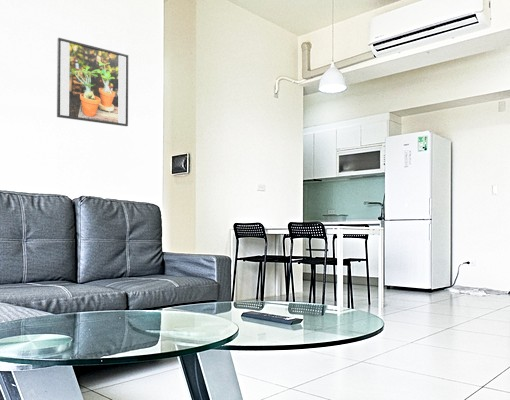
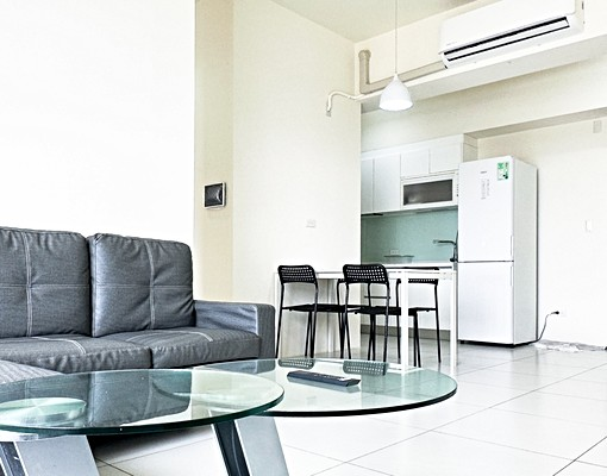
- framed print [56,37,129,127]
